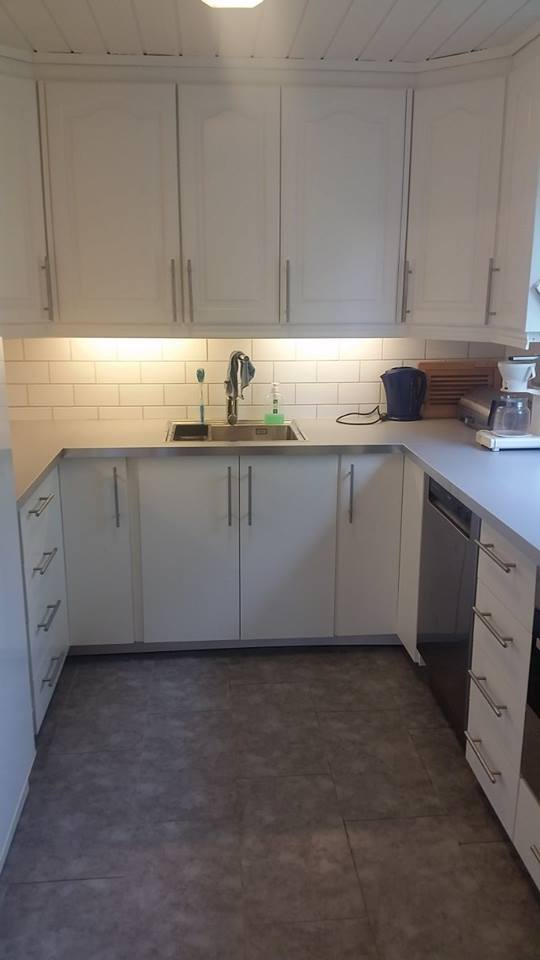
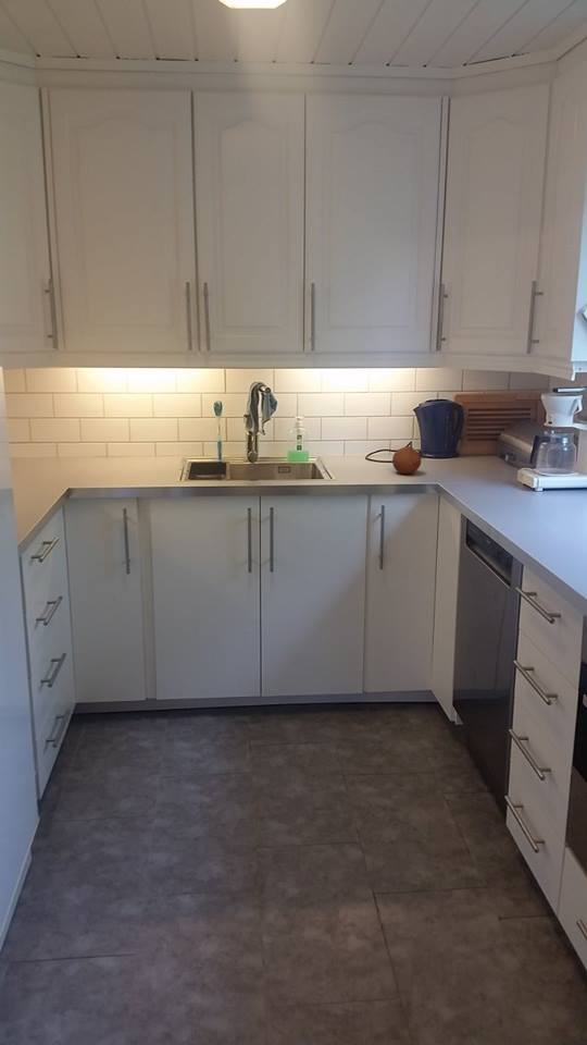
+ fruit [391,445,422,475]
